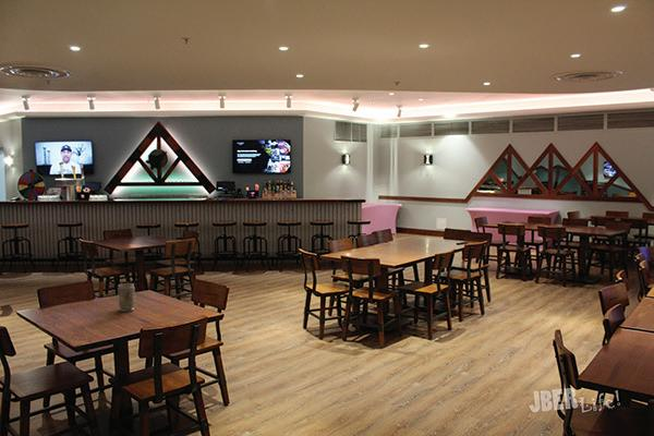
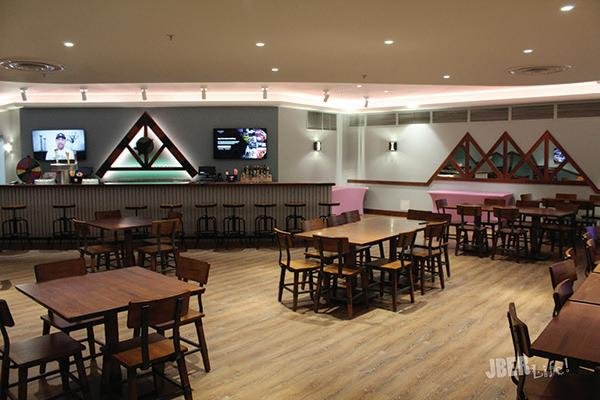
- vase [117,282,136,313]
